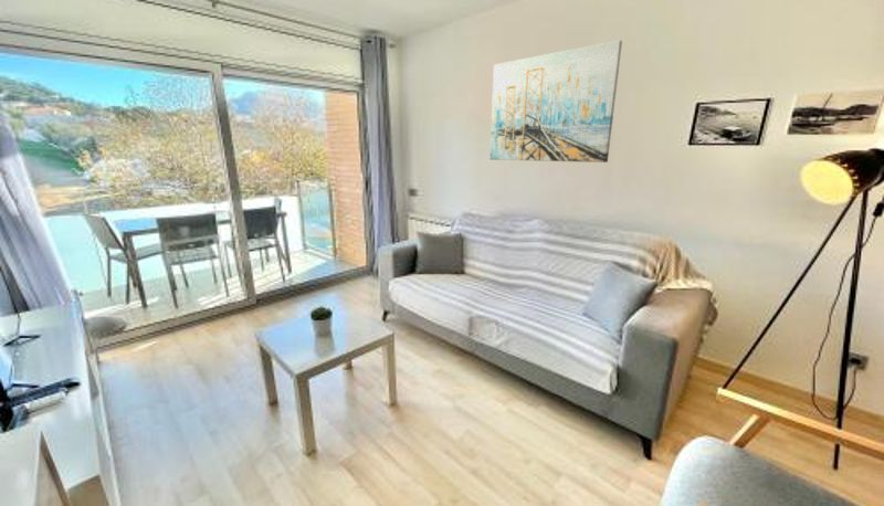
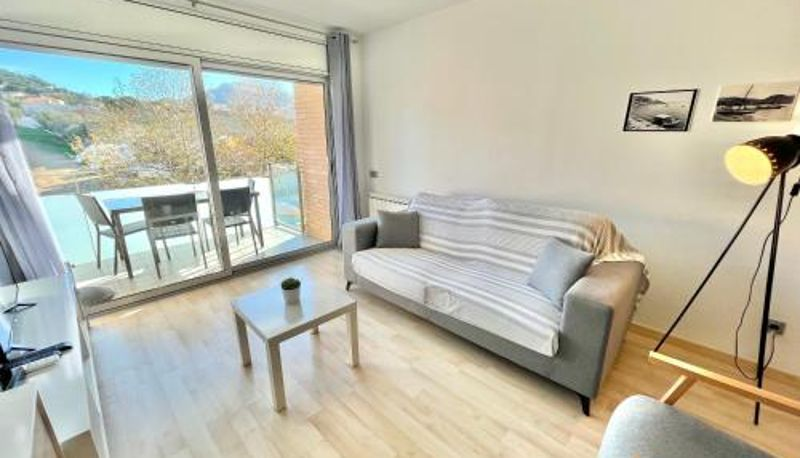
- wall art [488,39,623,164]
